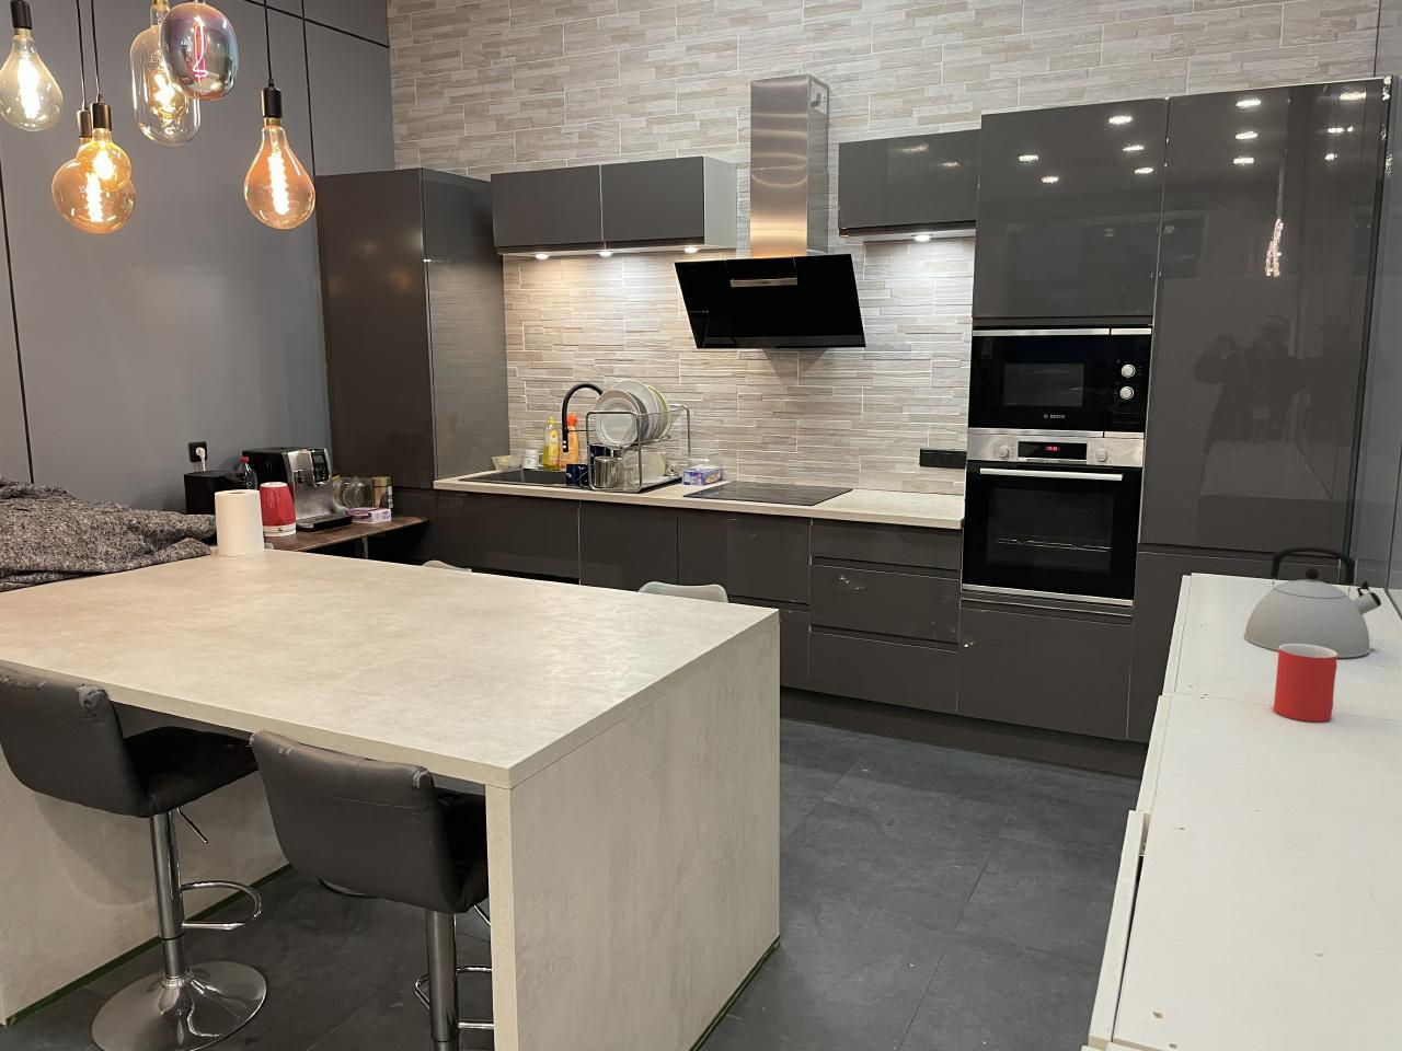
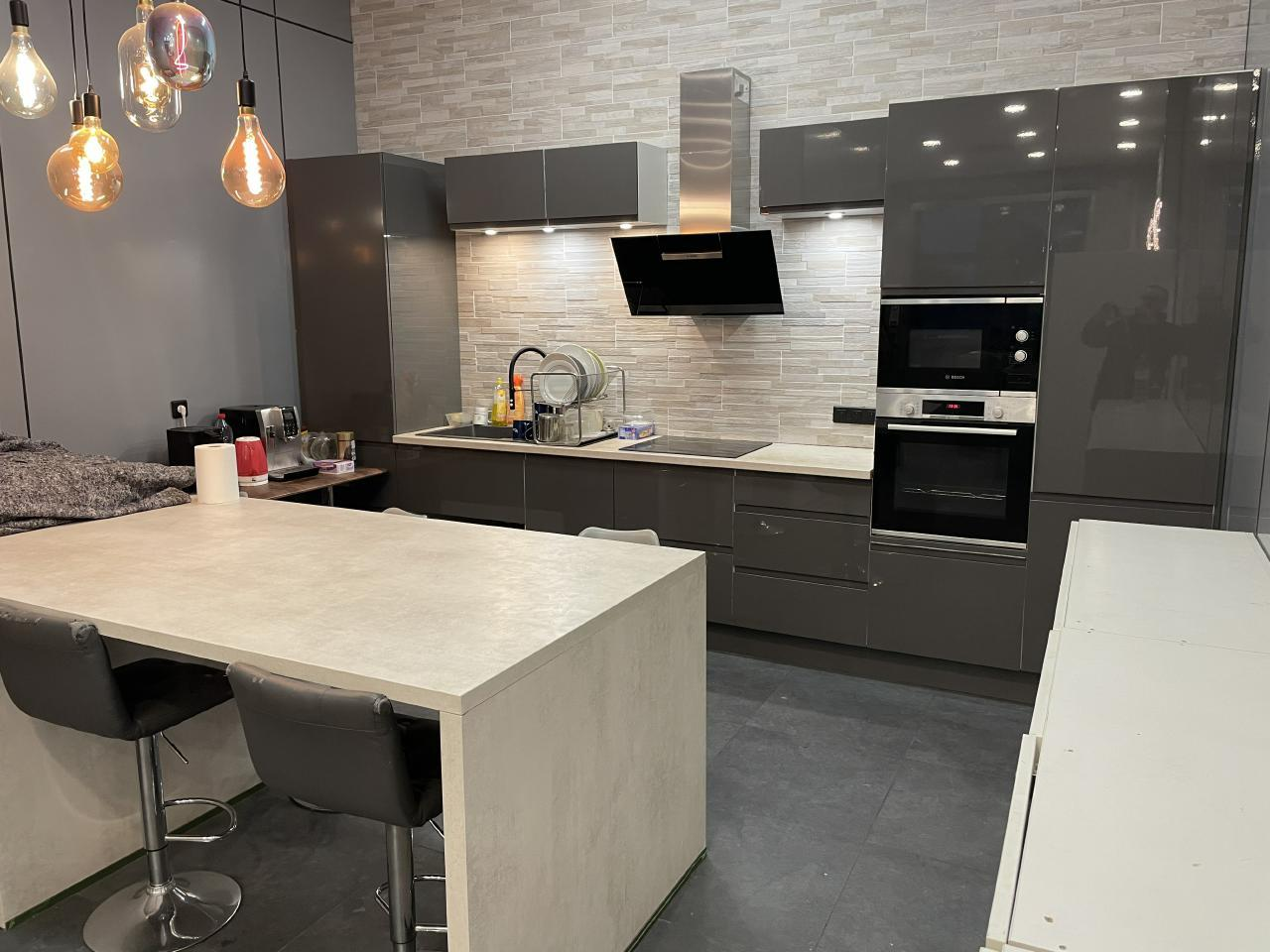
- kettle [1243,545,1382,659]
- mug [1273,644,1338,722]
